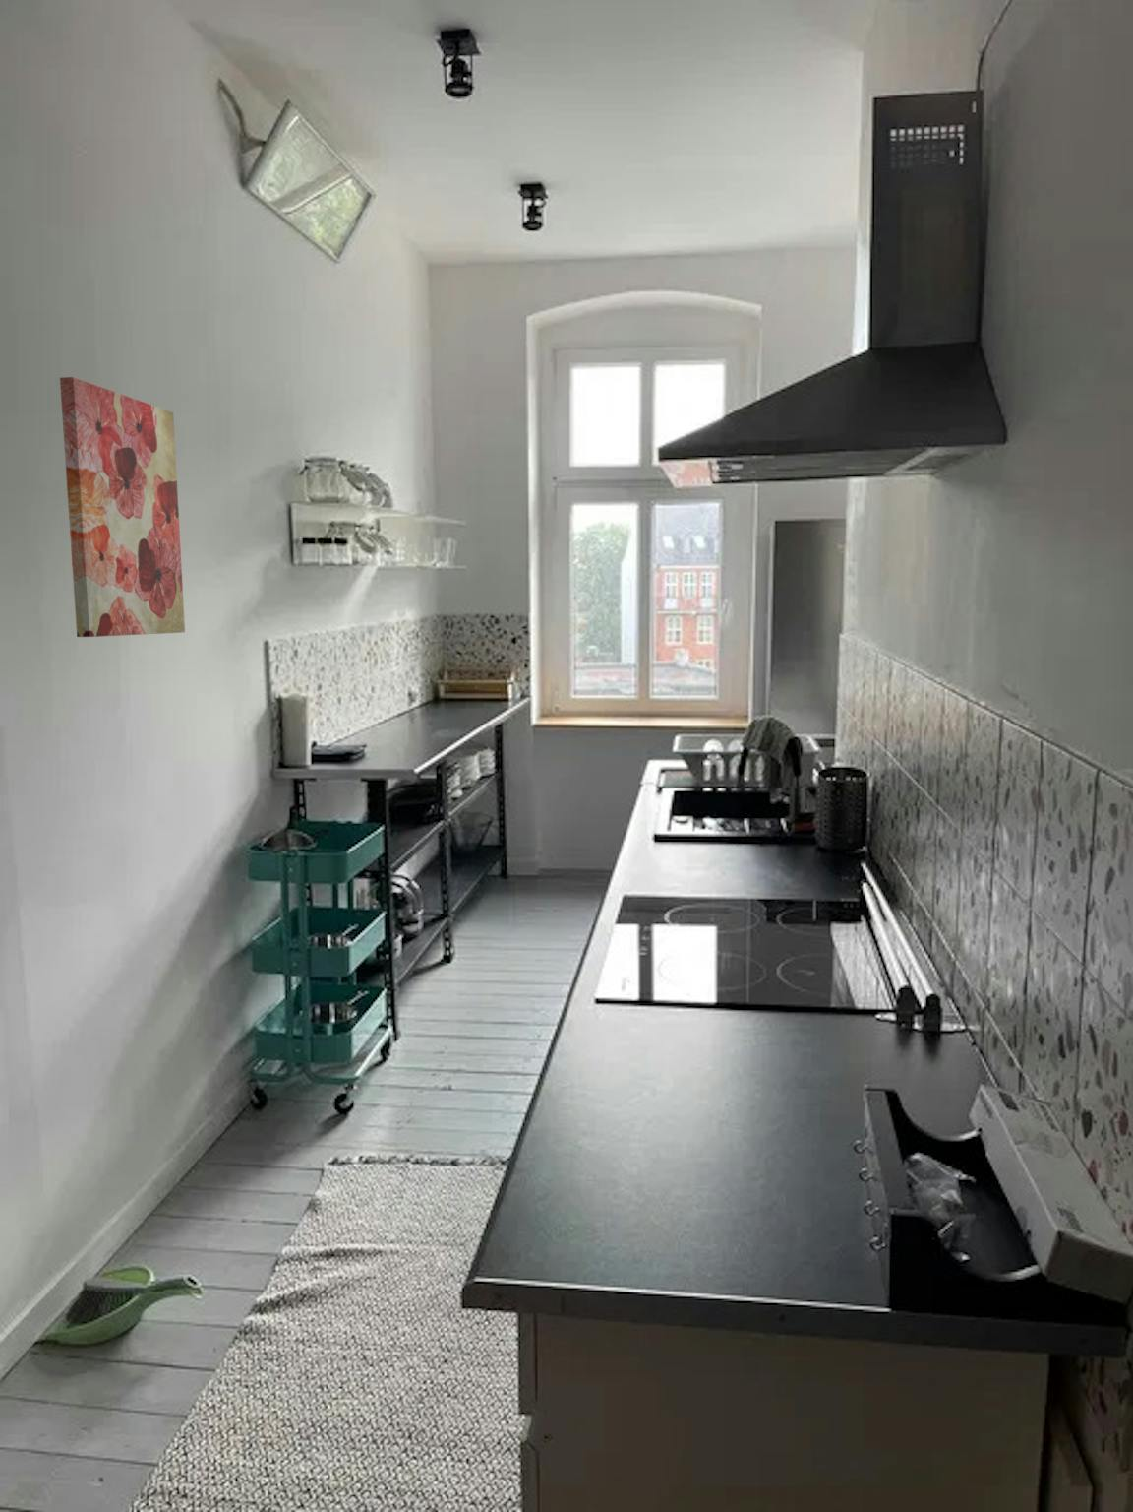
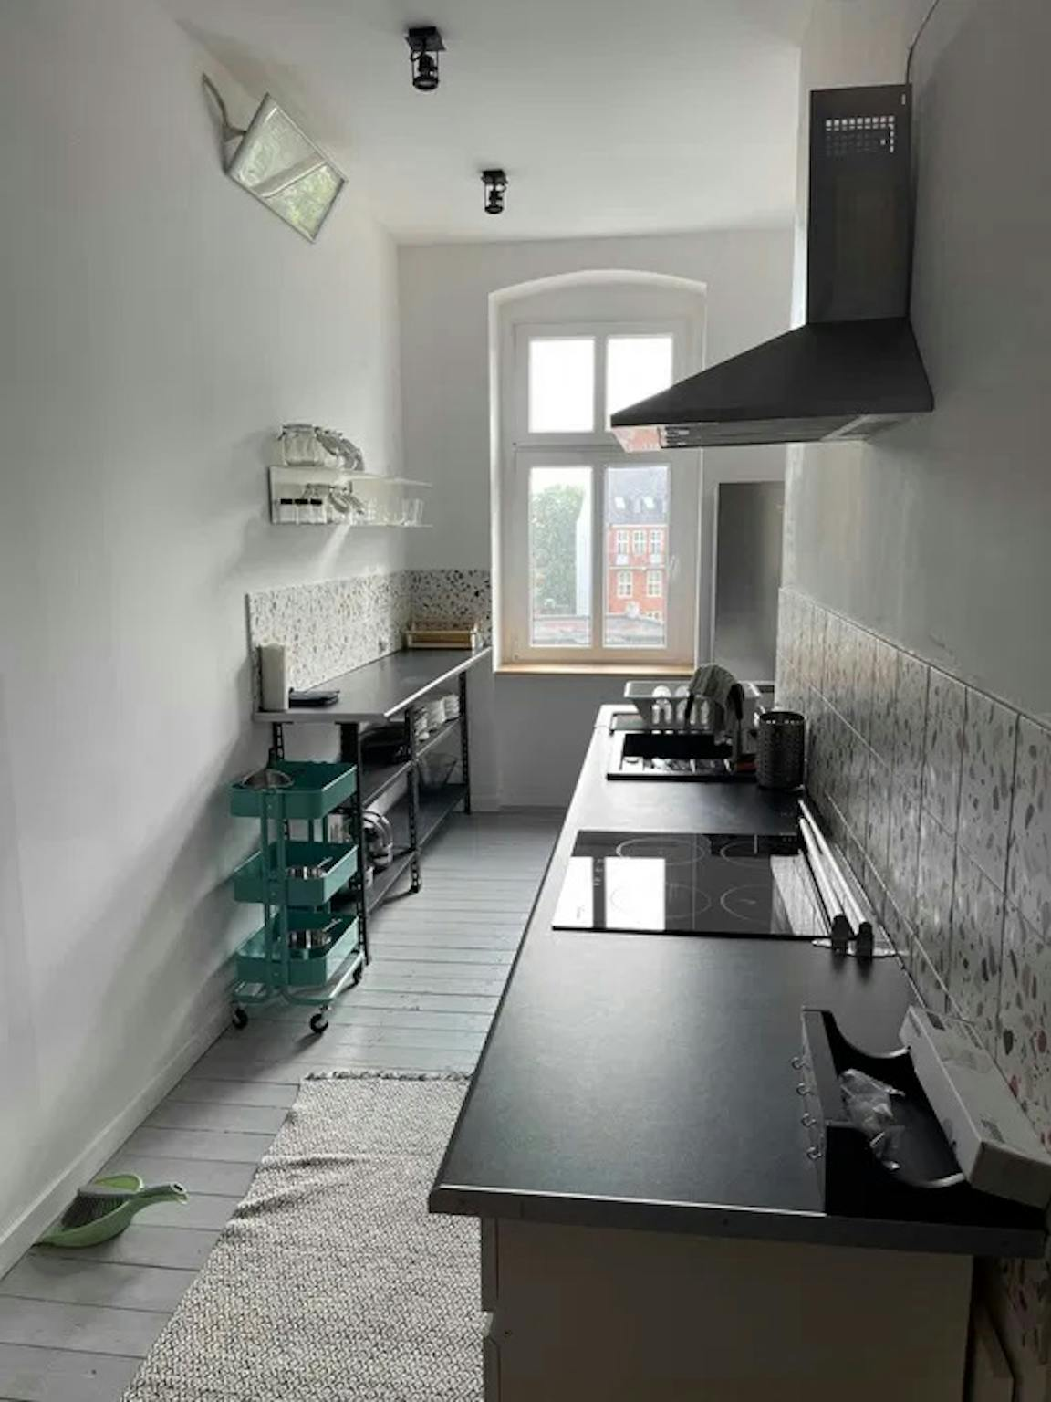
- wall art [60,376,186,638]
